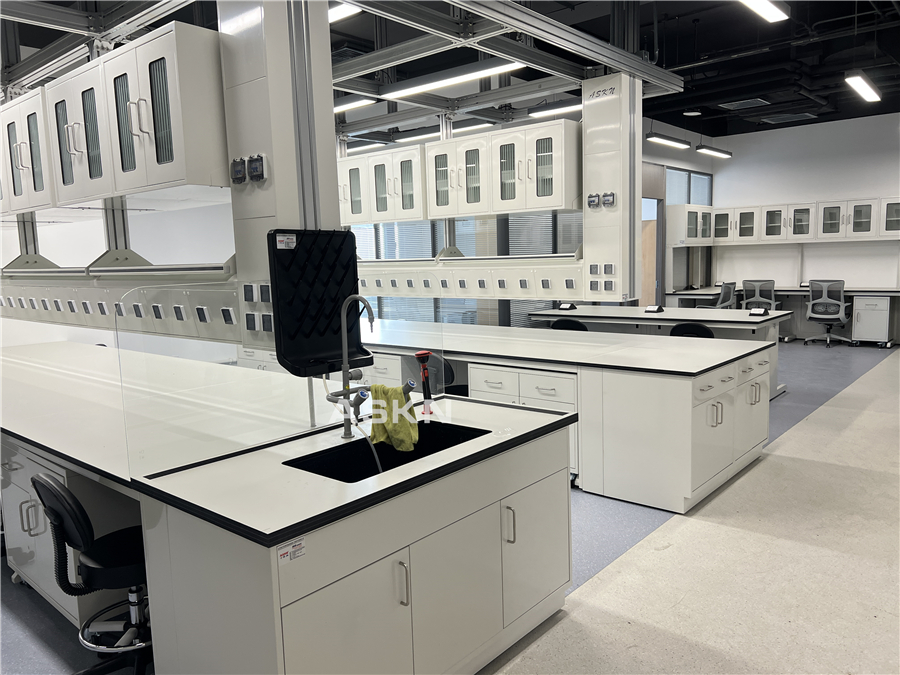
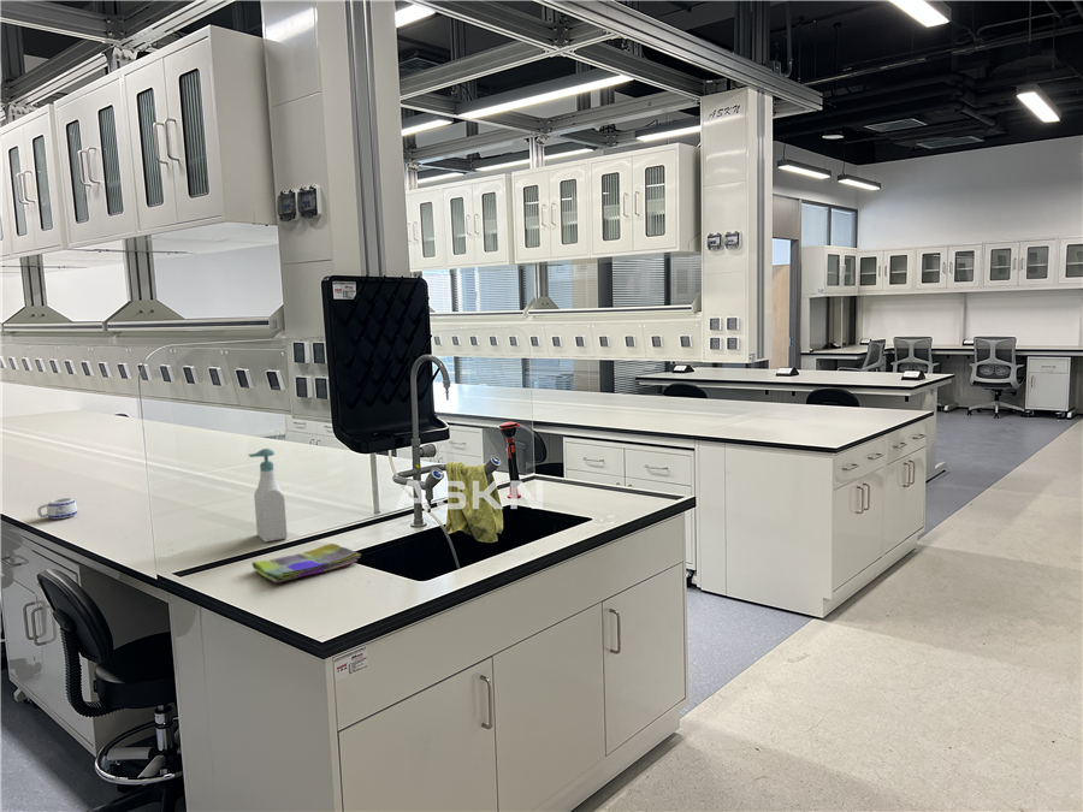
+ mug [36,497,78,520]
+ dish towel [250,543,362,585]
+ soap bottle [248,448,289,544]
